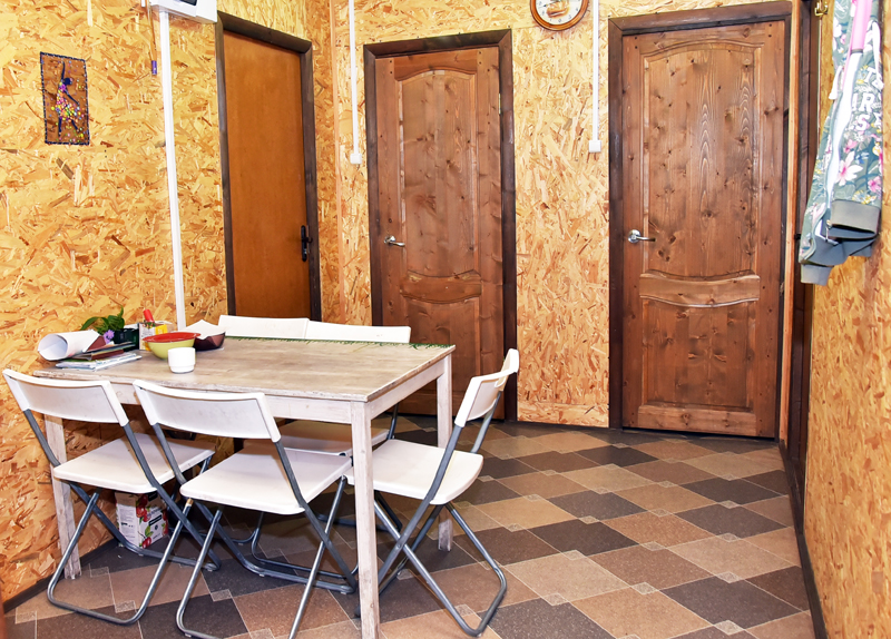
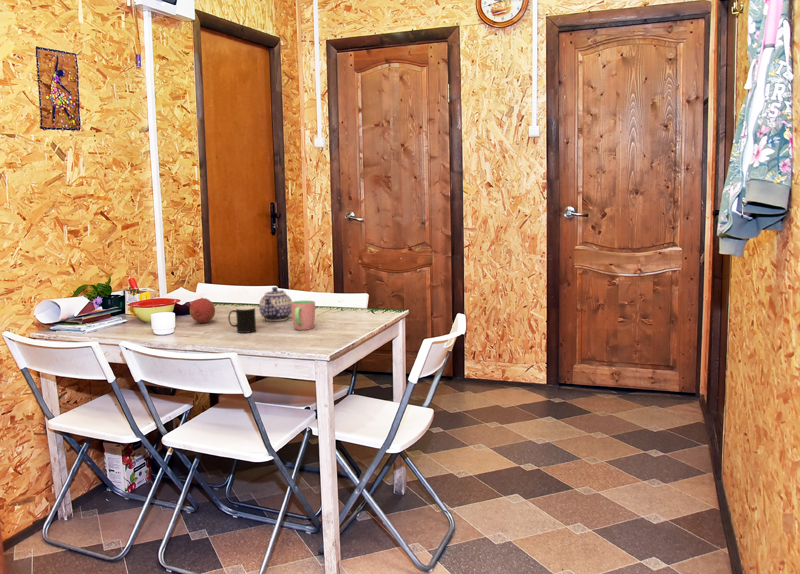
+ fruit [189,297,216,324]
+ cup [291,300,316,331]
+ teapot [258,286,293,322]
+ cup [227,306,257,334]
